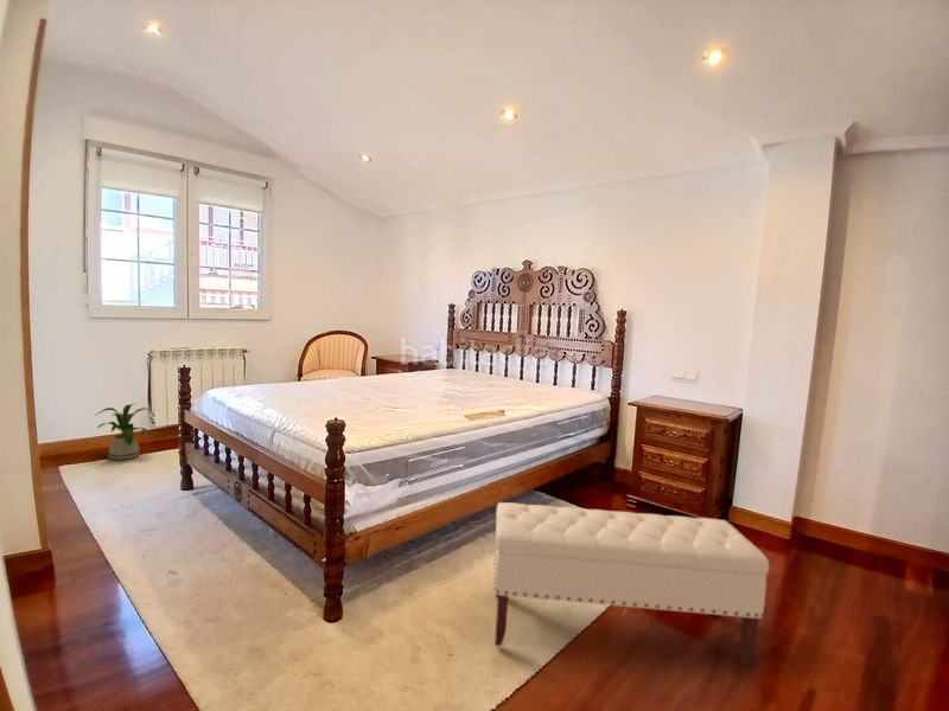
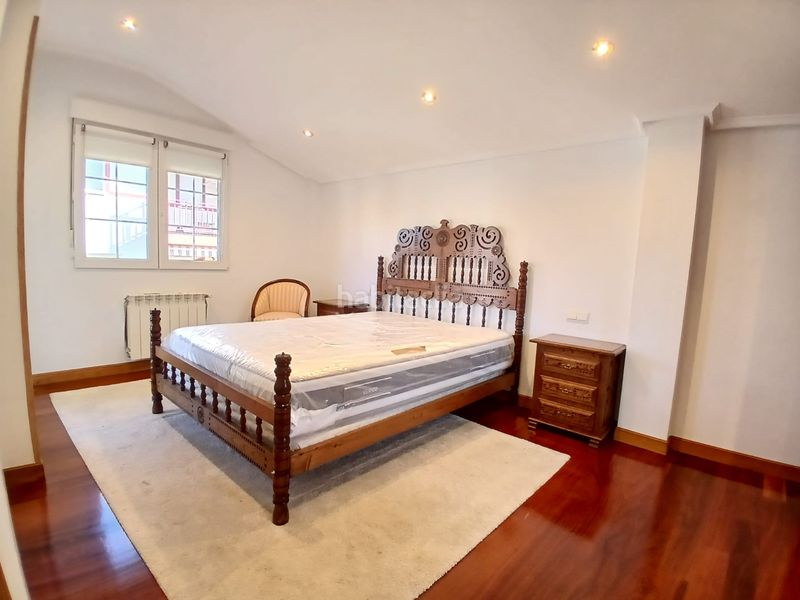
- house plant [94,403,158,461]
- bench [492,501,770,671]
